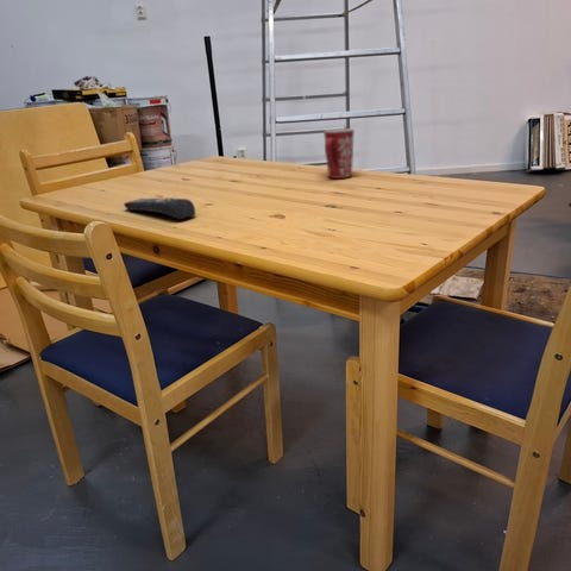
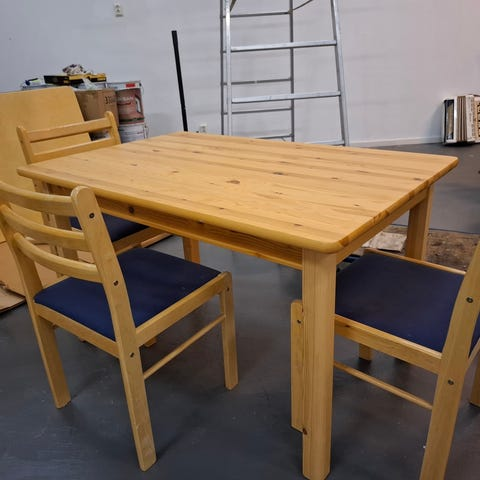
- remote control [123,196,196,220]
- mug [322,127,356,180]
